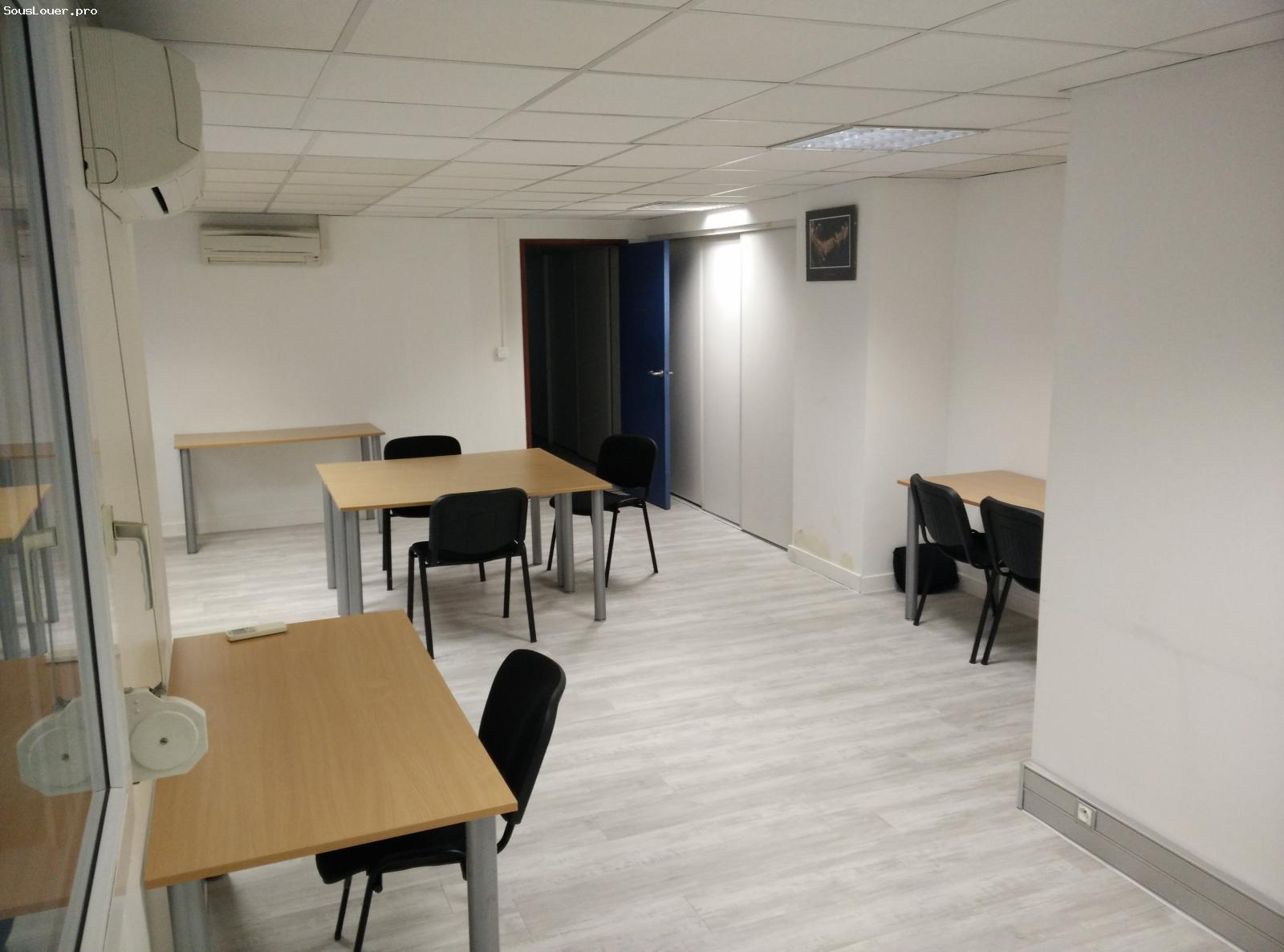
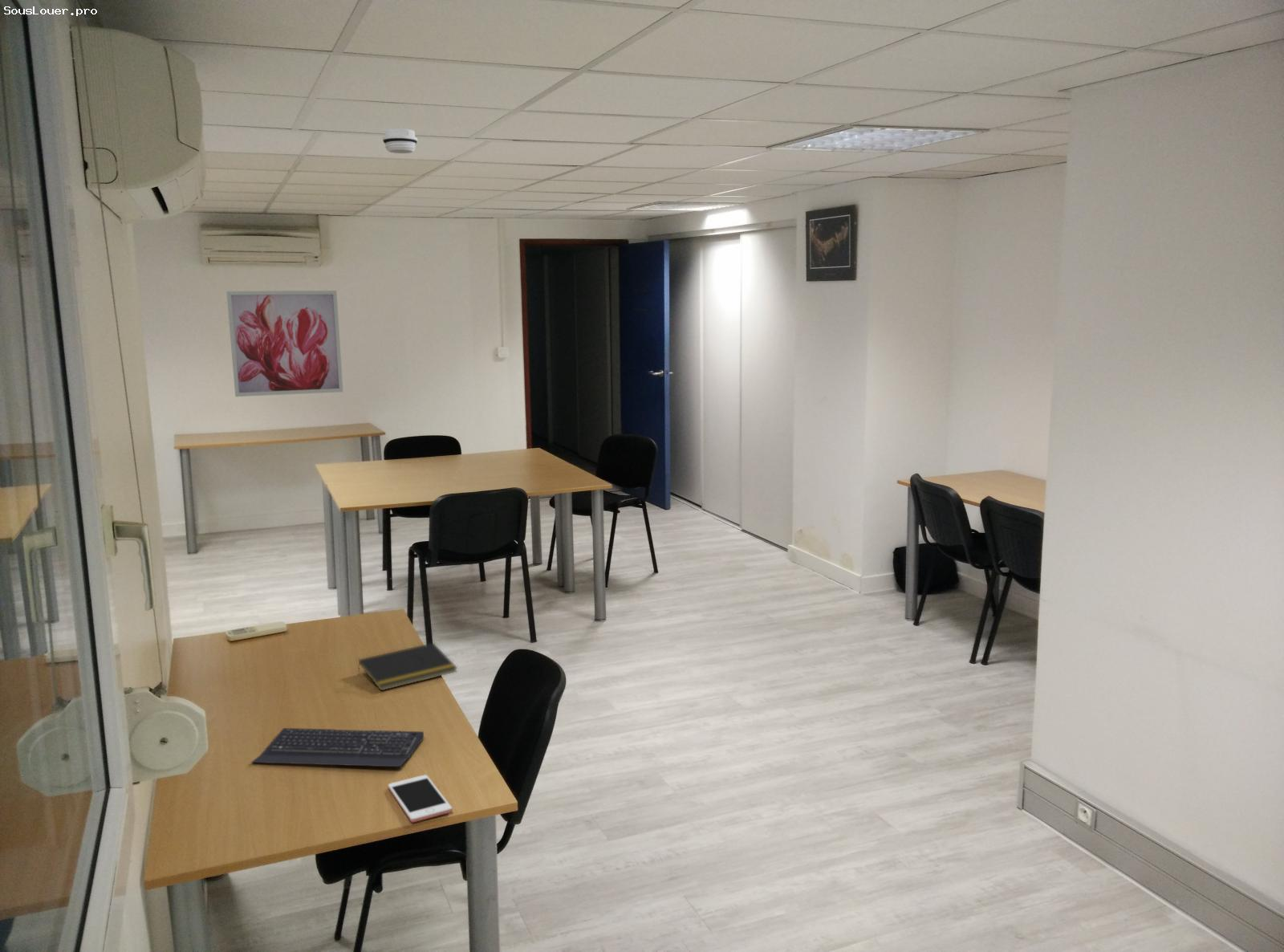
+ smoke detector [382,128,418,154]
+ keyboard [250,727,425,767]
+ cell phone [388,774,453,823]
+ notepad [357,642,458,691]
+ wall art [226,290,344,397]
